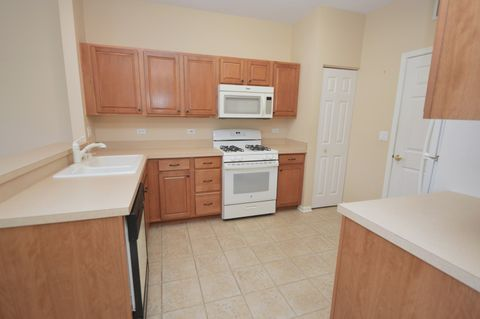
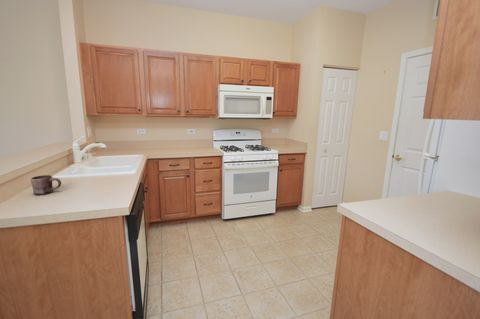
+ mug [30,174,62,196]
